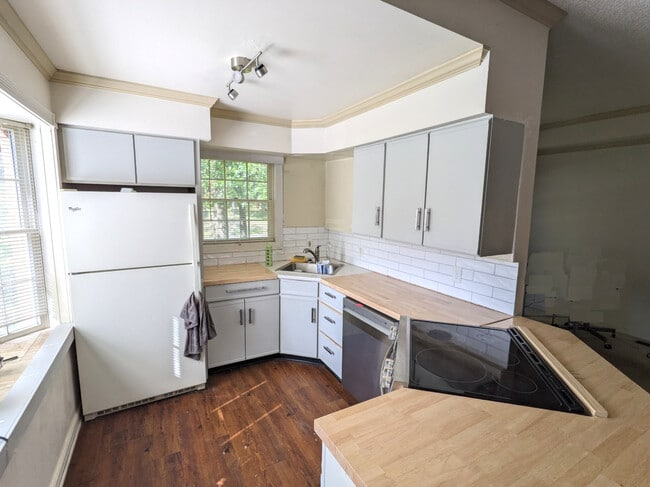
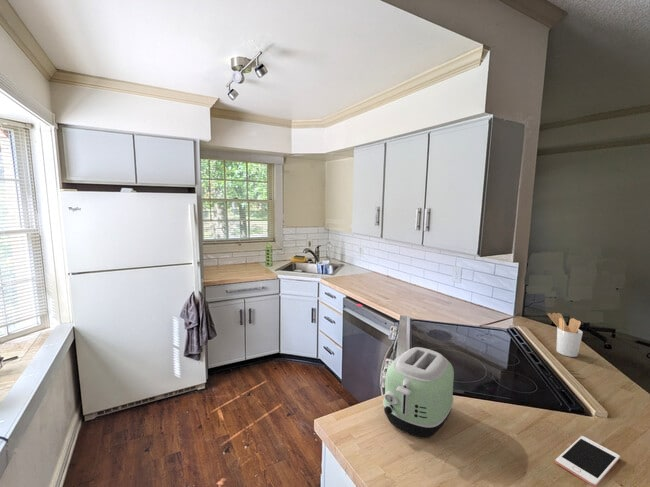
+ toaster [382,346,455,439]
+ utensil holder [547,312,584,358]
+ cell phone [554,435,621,487]
